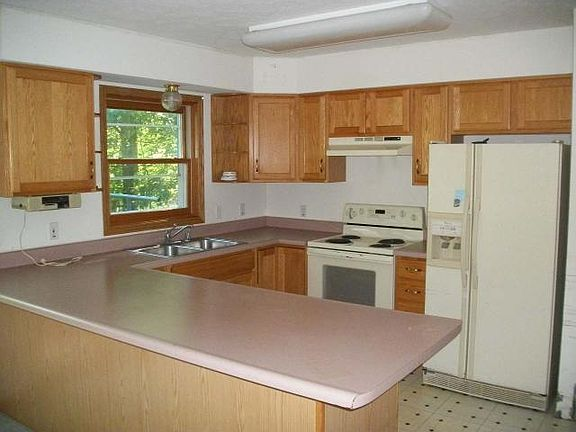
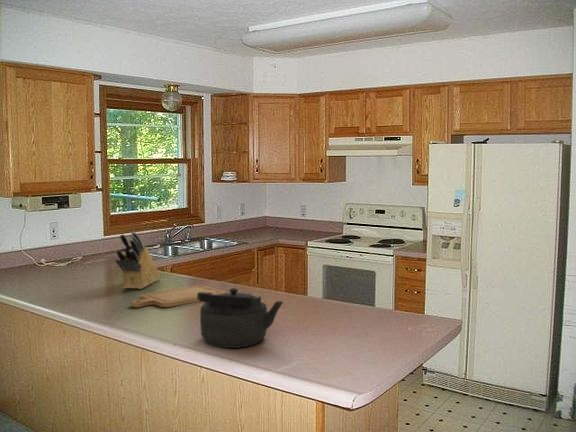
+ chopping board [130,284,227,308]
+ knife block [114,230,161,290]
+ kettle [197,287,284,349]
